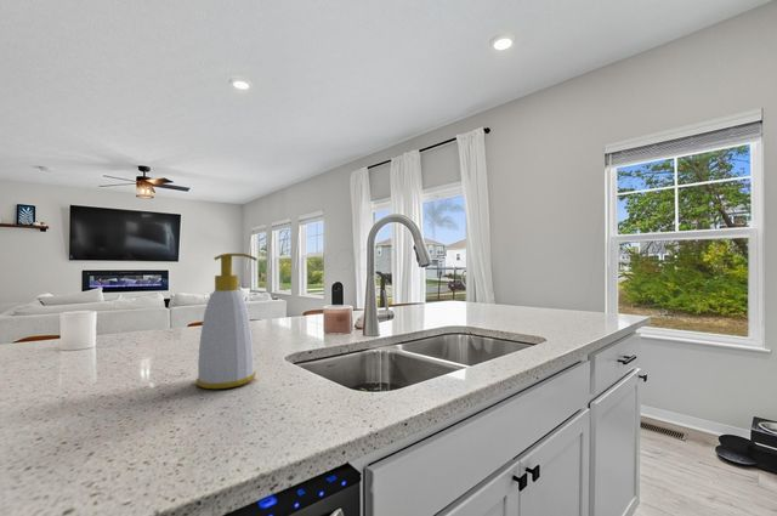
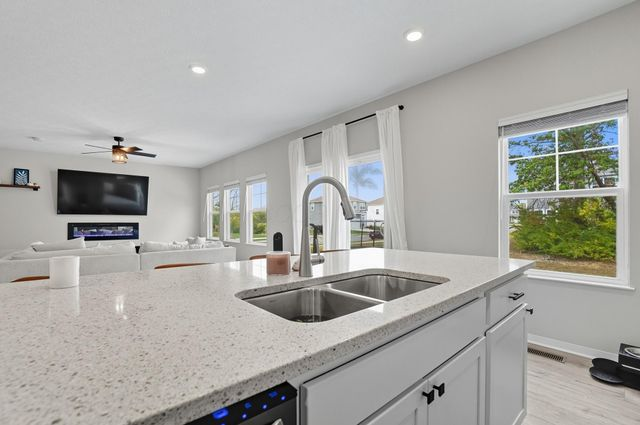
- soap bottle [195,253,257,390]
